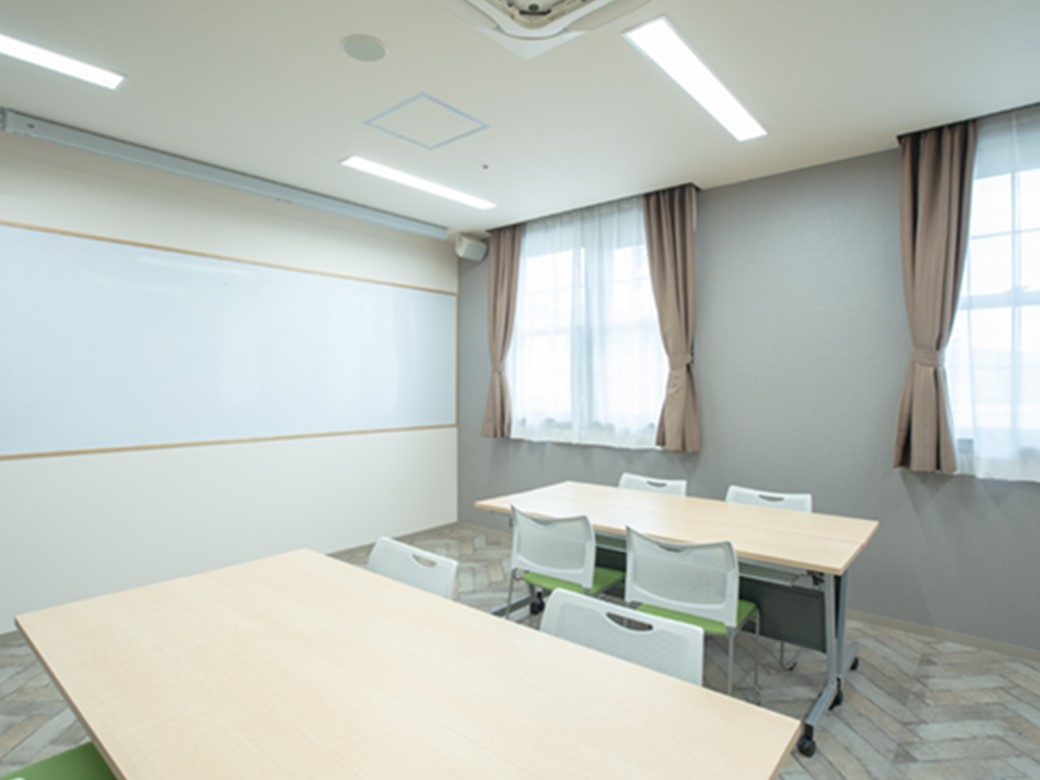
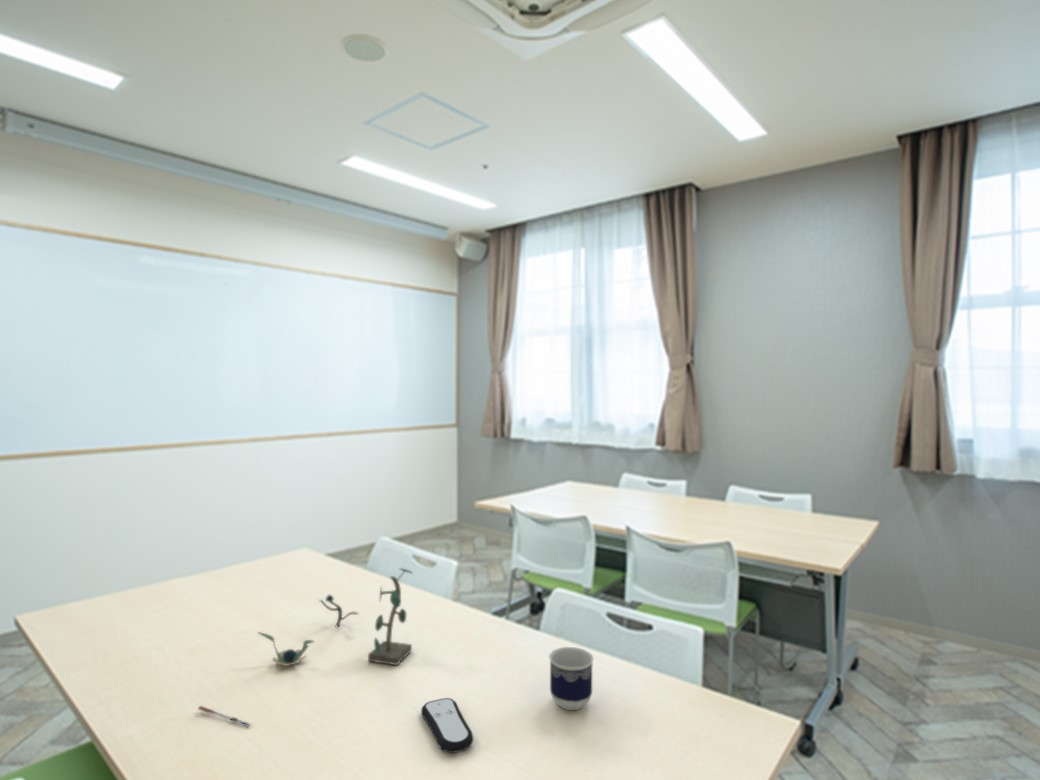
+ pen [197,705,252,728]
+ cup [548,646,595,711]
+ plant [256,567,414,667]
+ remote control [420,697,474,754]
